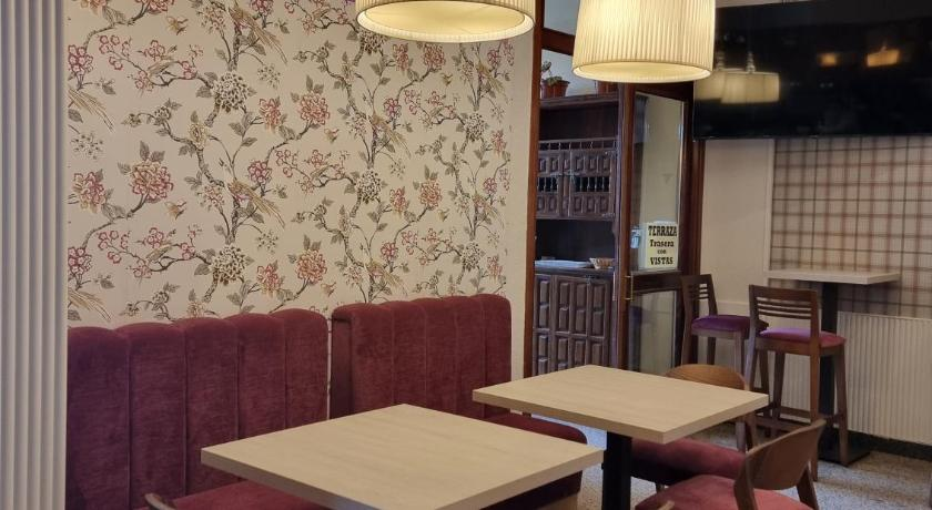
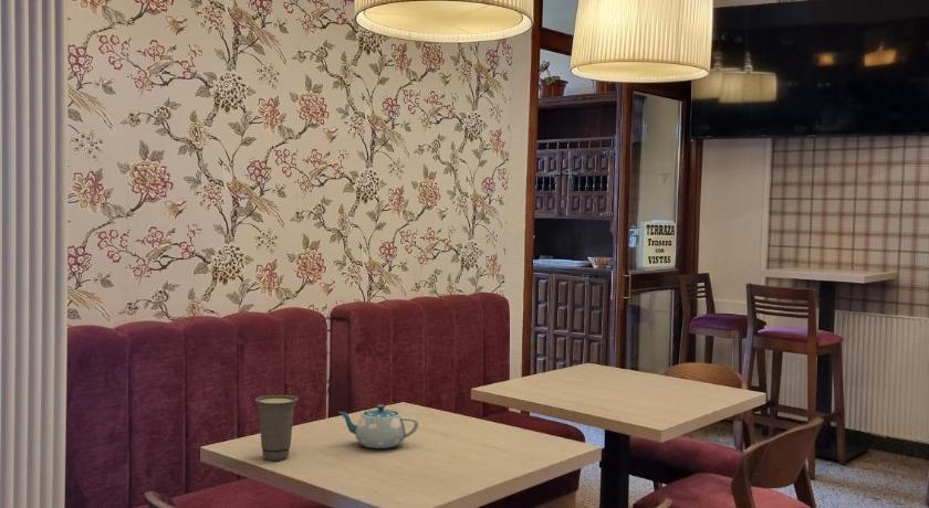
+ chinaware [337,404,419,449]
+ cup [254,394,300,462]
